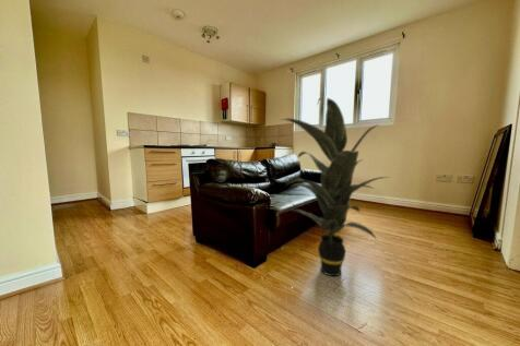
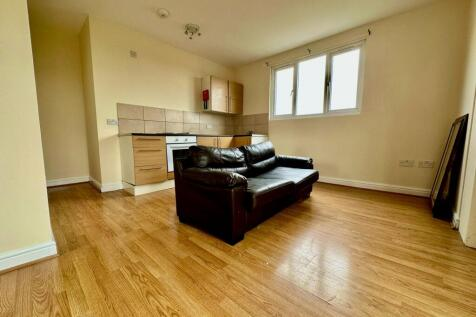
- indoor plant [280,97,390,277]
